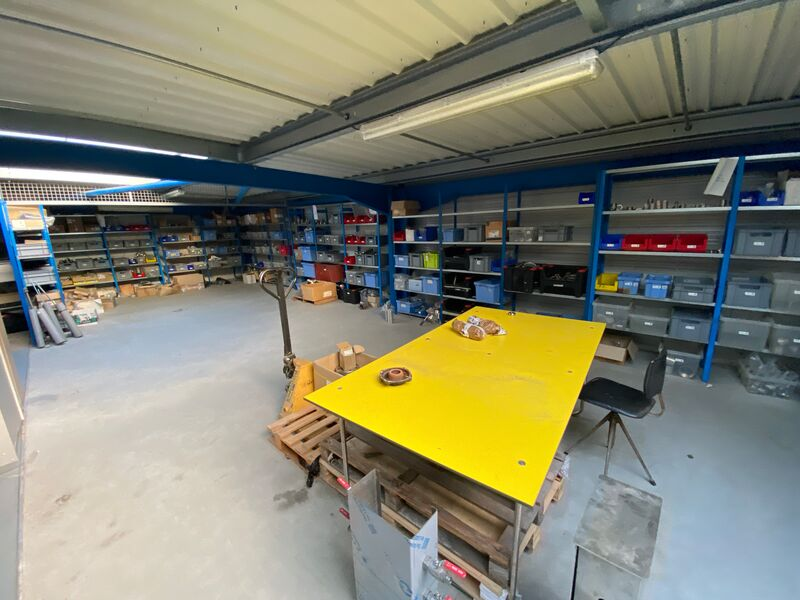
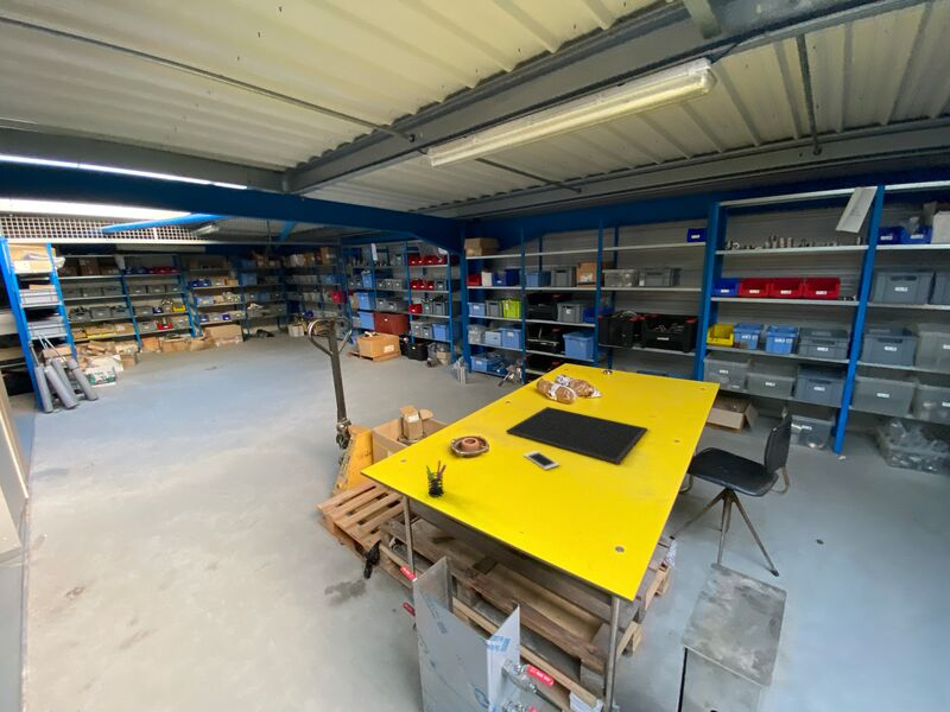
+ pen holder [425,459,448,498]
+ monitor [505,406,648,465]
+ cell phone [522,450,560,471]
